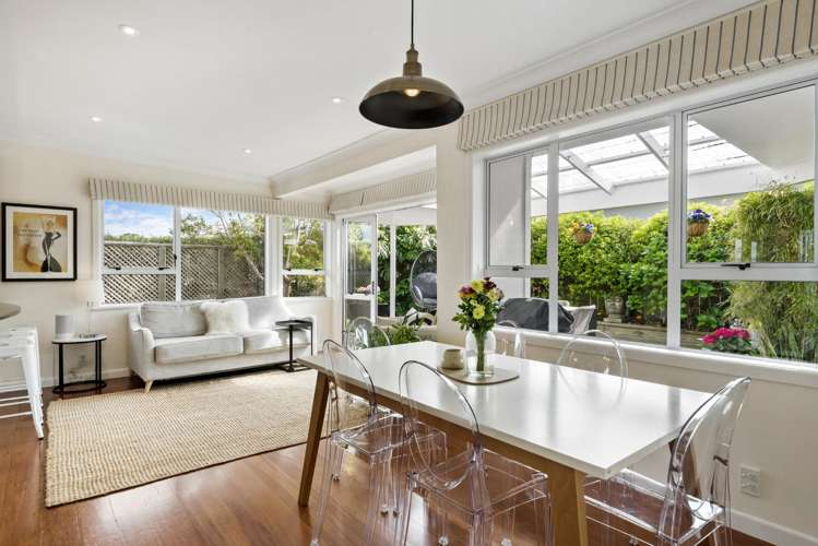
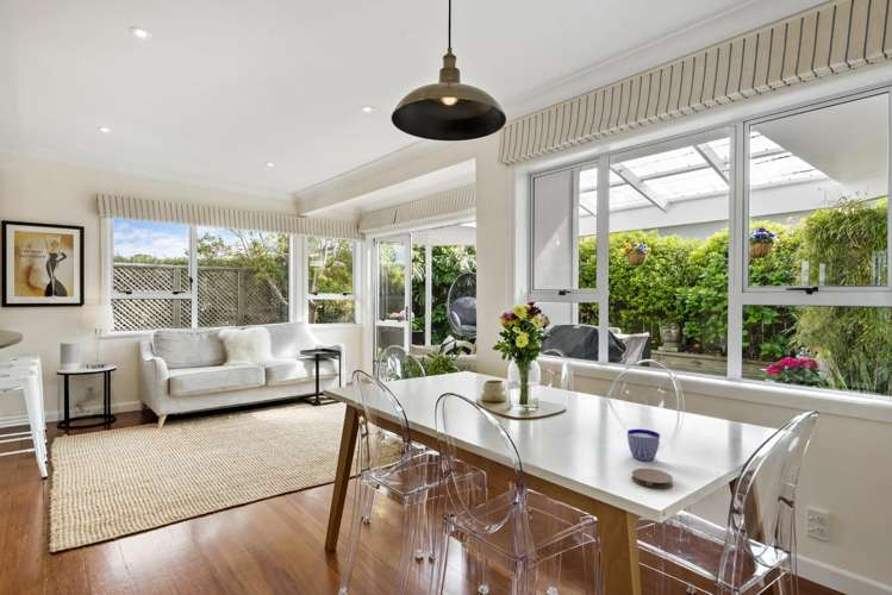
+ cup [626,428,672,462]
+ coaster [631,468,674,489]
